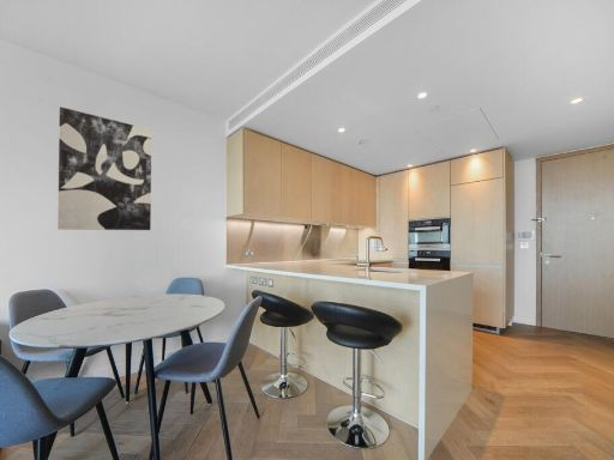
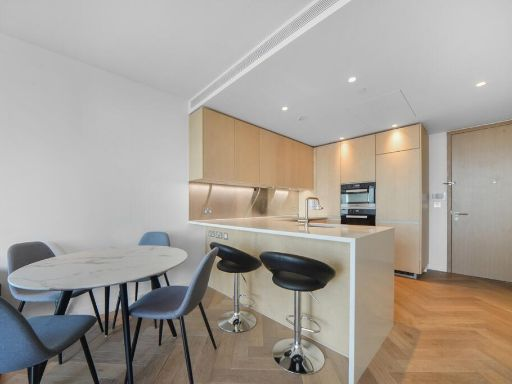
- wall art [56,105,152,231]
